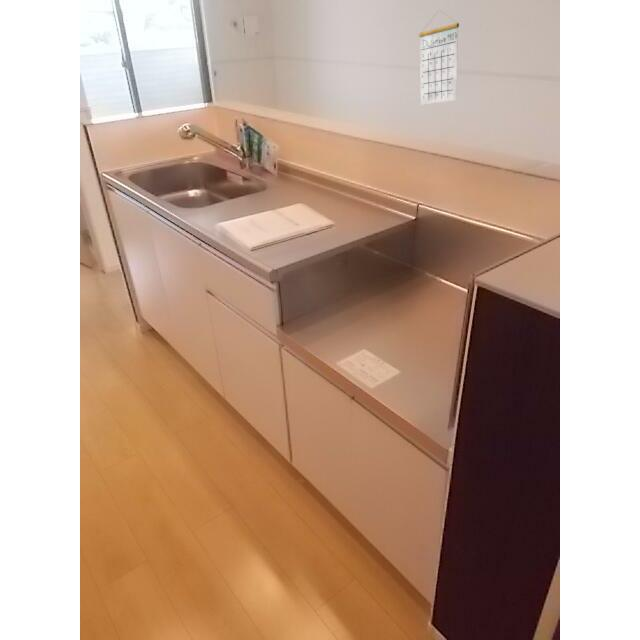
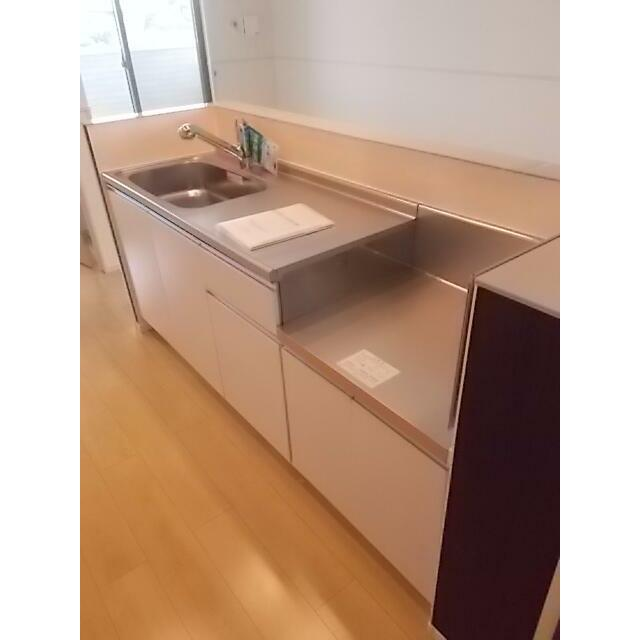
- calendar [418,10,460,105]
